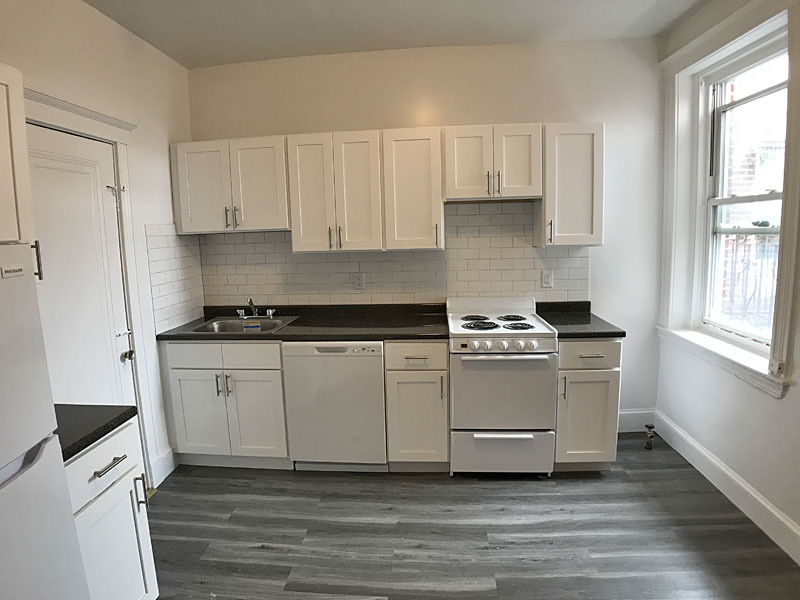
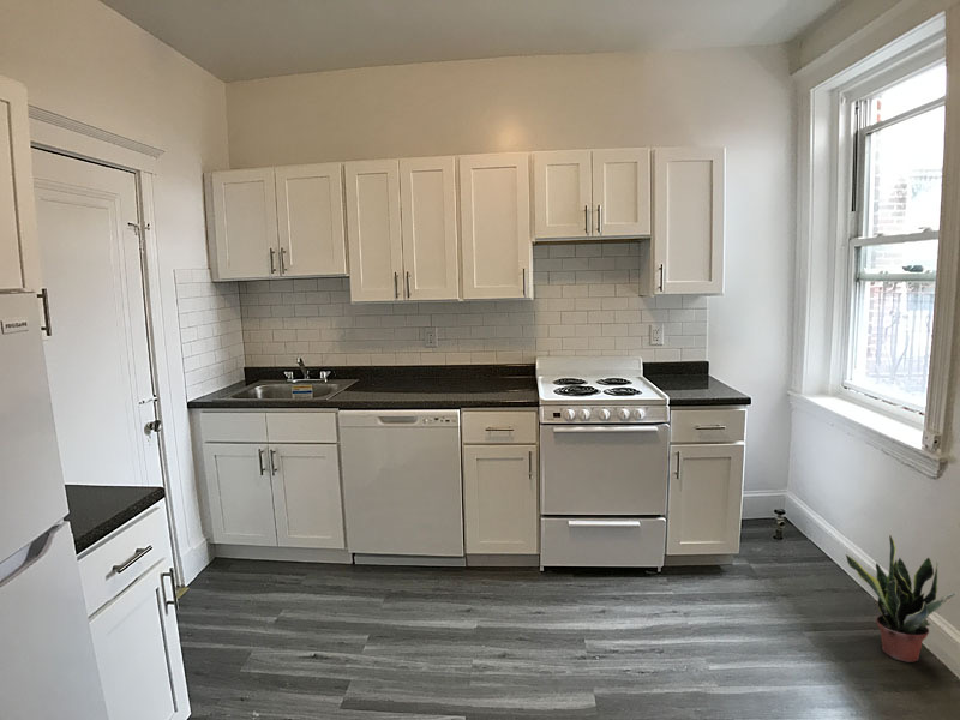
+ potted plant [845,534,959,664]
